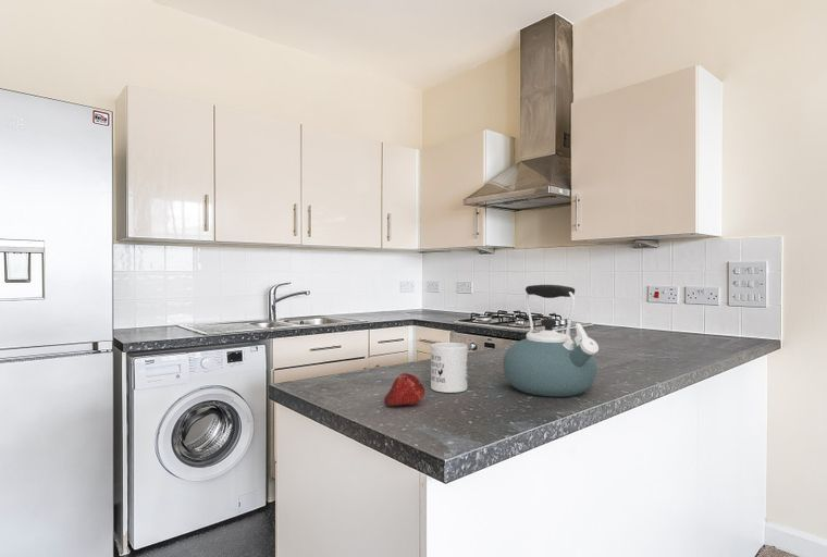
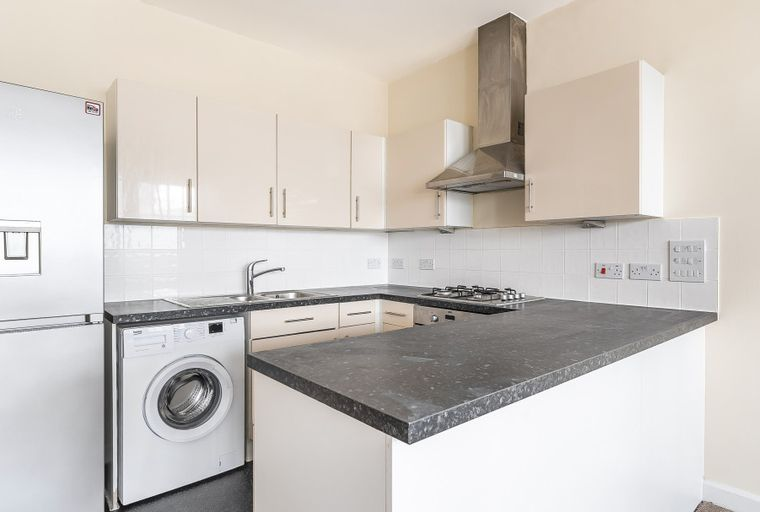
- kettle [502,284,600,398]
- fruit [383,372,427,407]
- mug [430,342,468,394]
